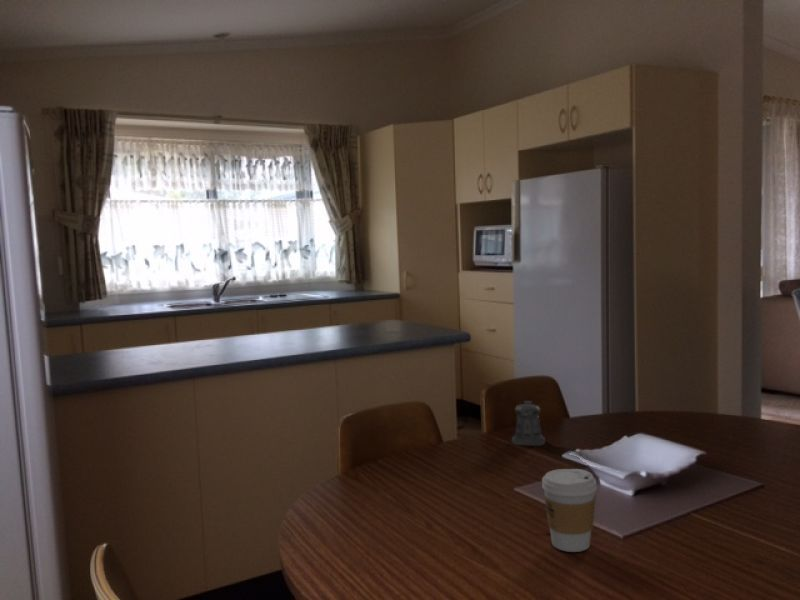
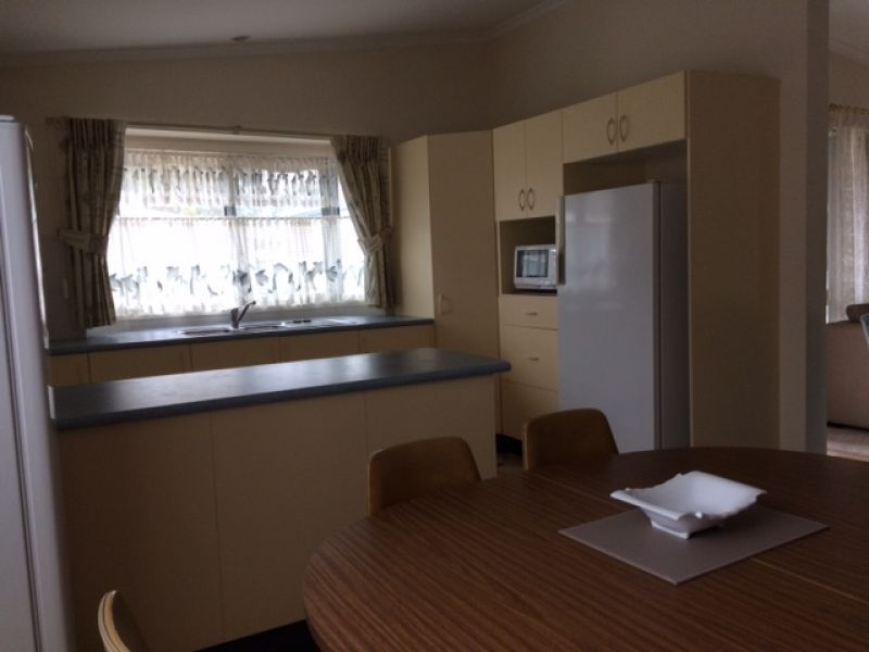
- pepper shaker [511,400,546,447]
- coffee cup [541,468,598,553]
